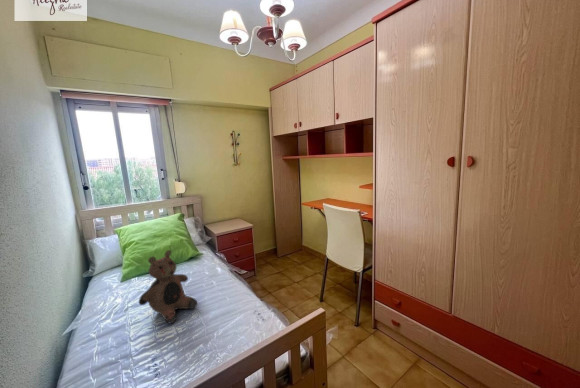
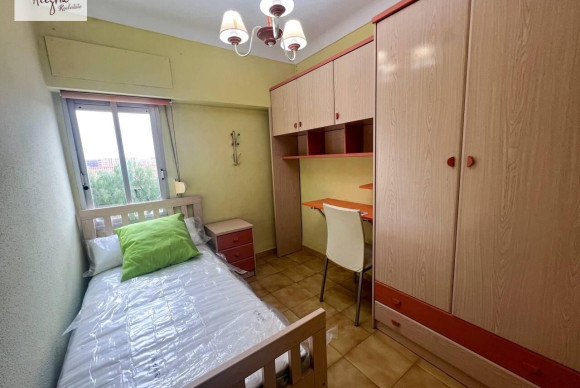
- teddy bear [138,249,198,325]
